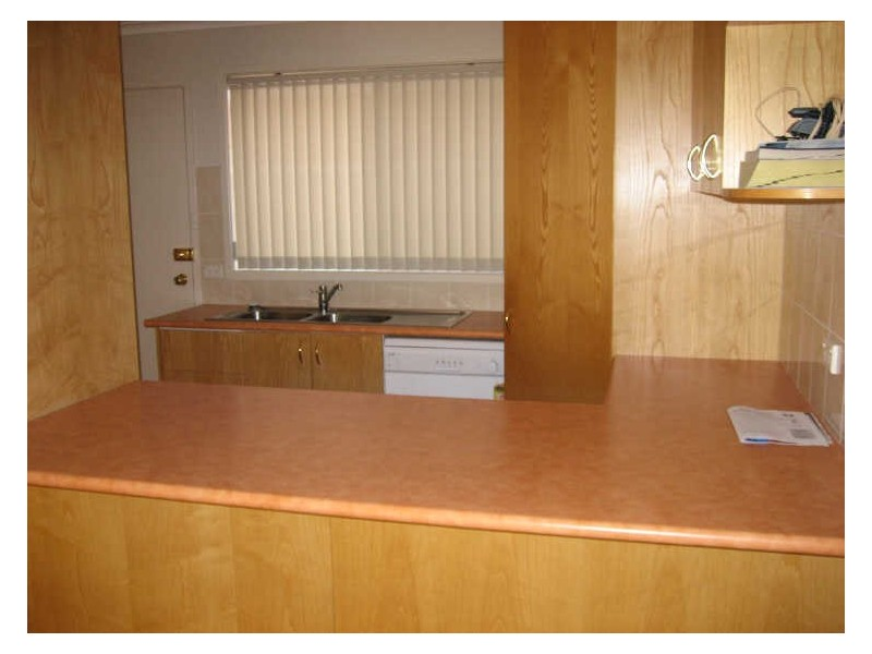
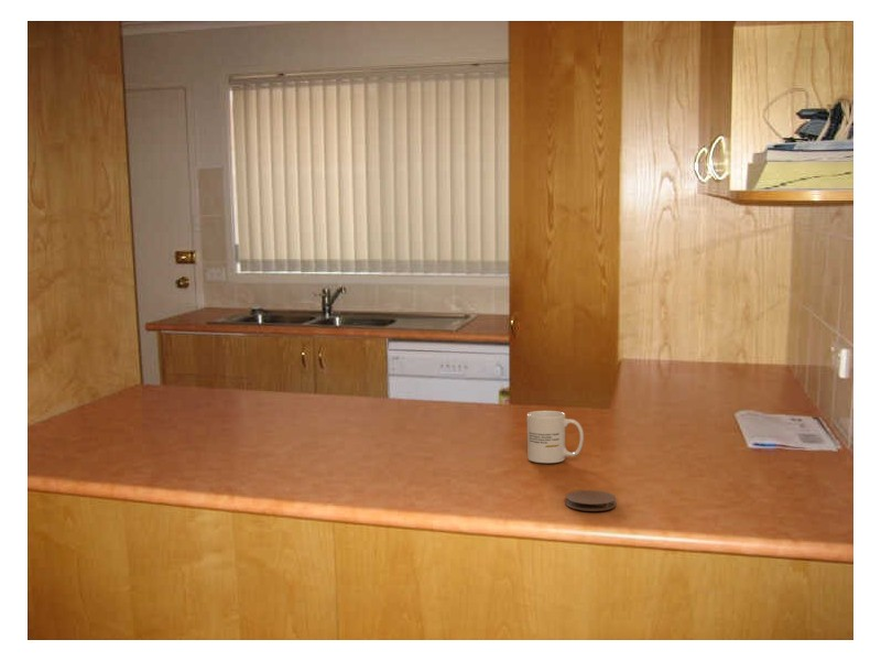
+ mug [526,410,585,464]
+ coaster [565,489,618,512]
